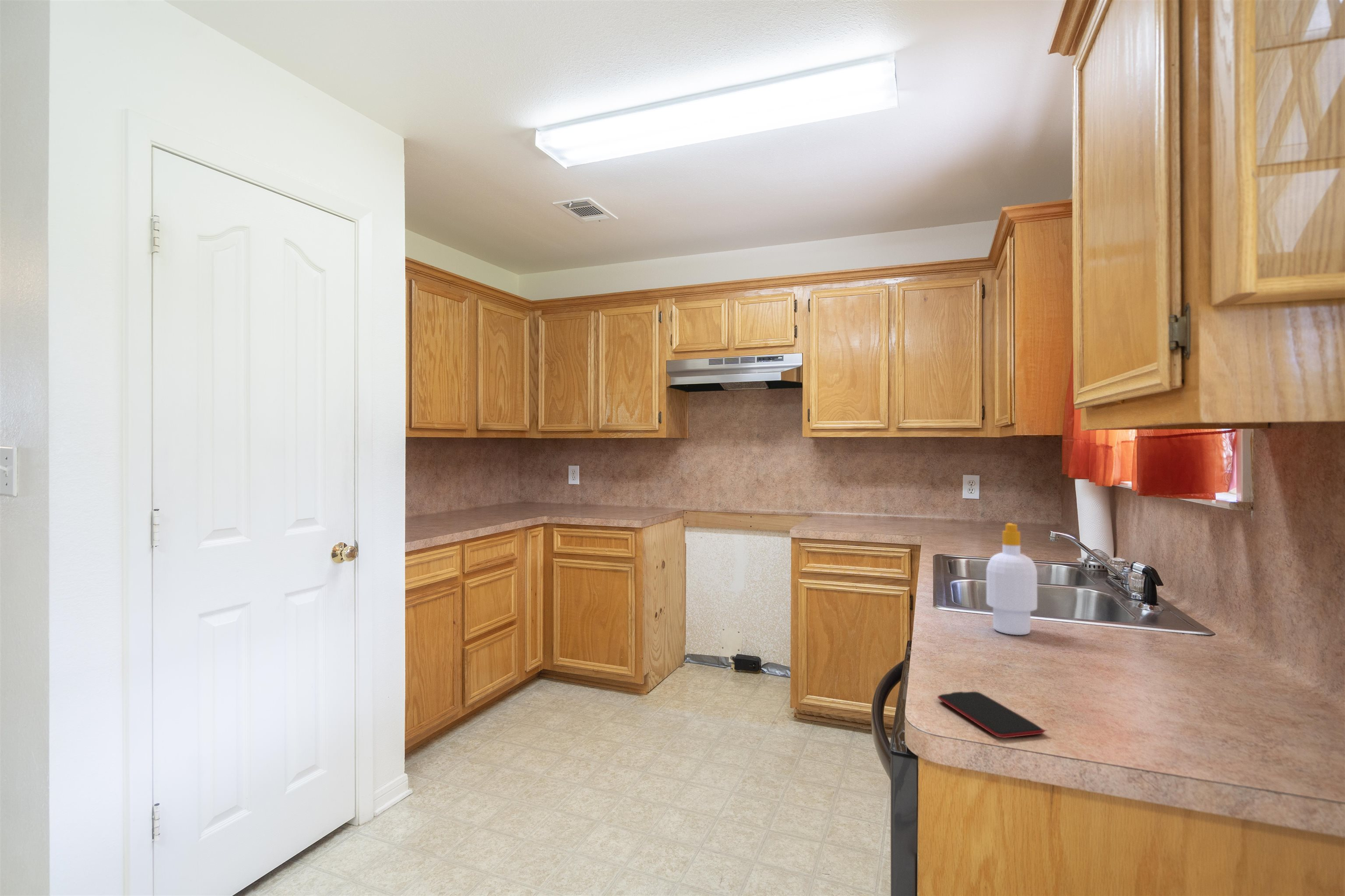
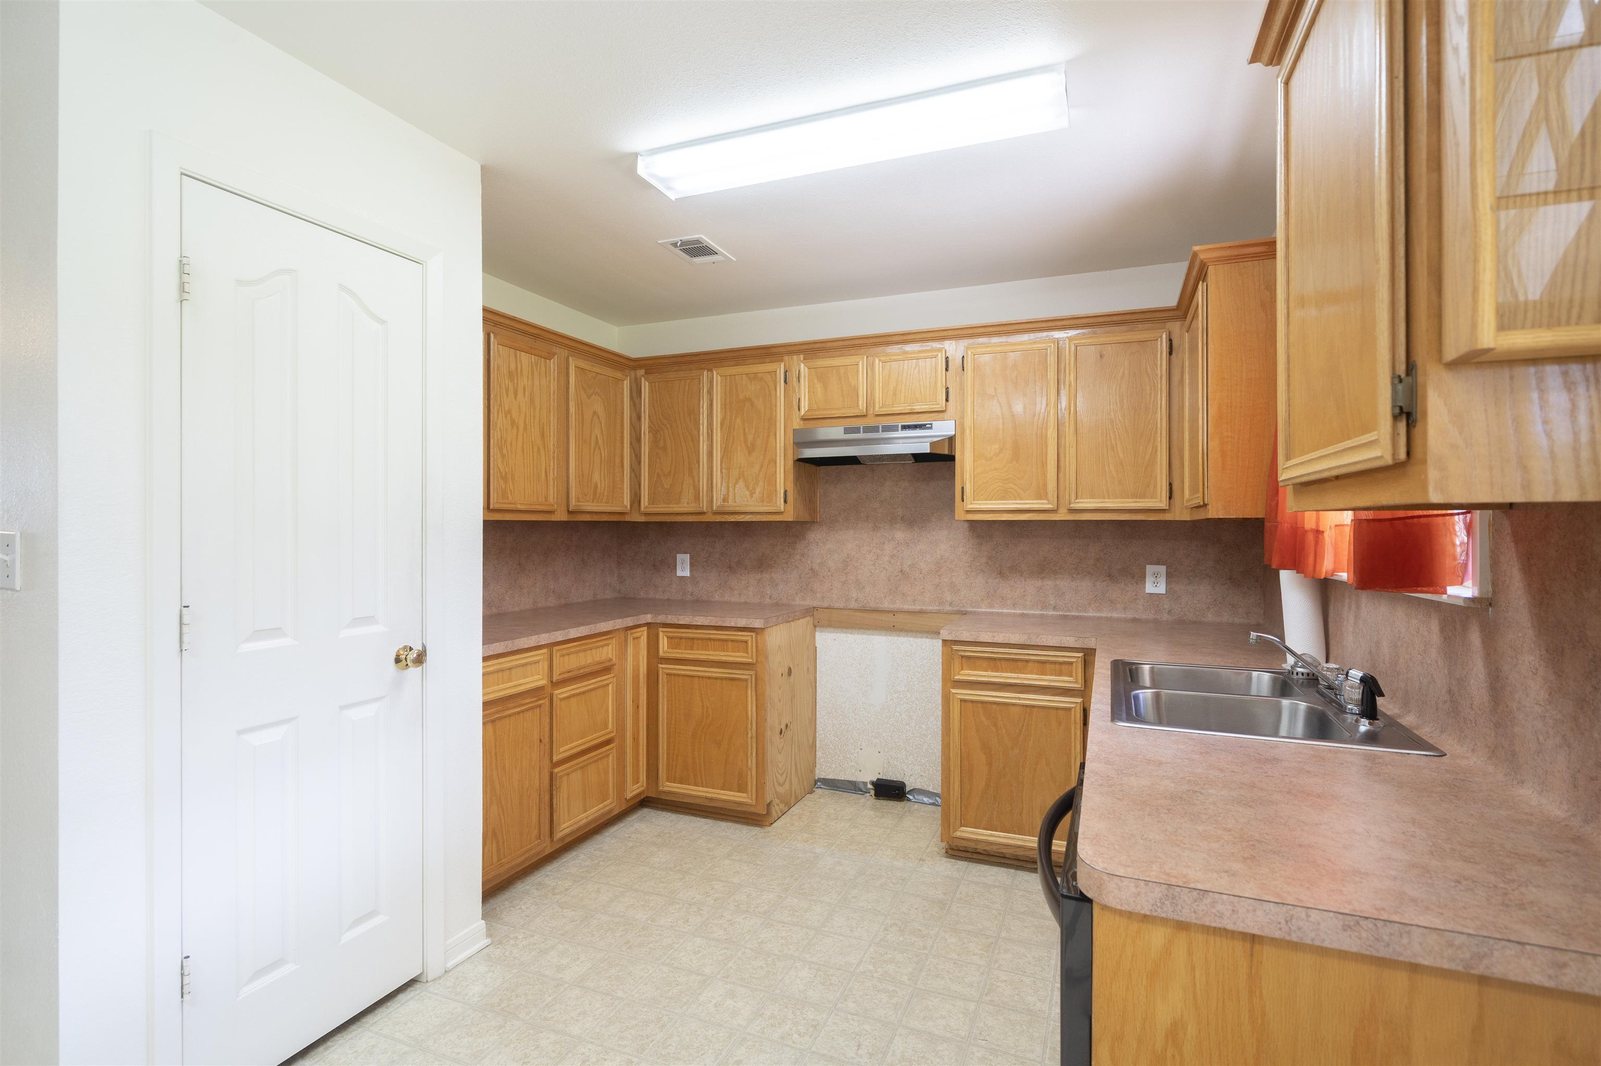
- soap bottle [986,523,1038,636]
- smartphone [937,691,1049,738]
